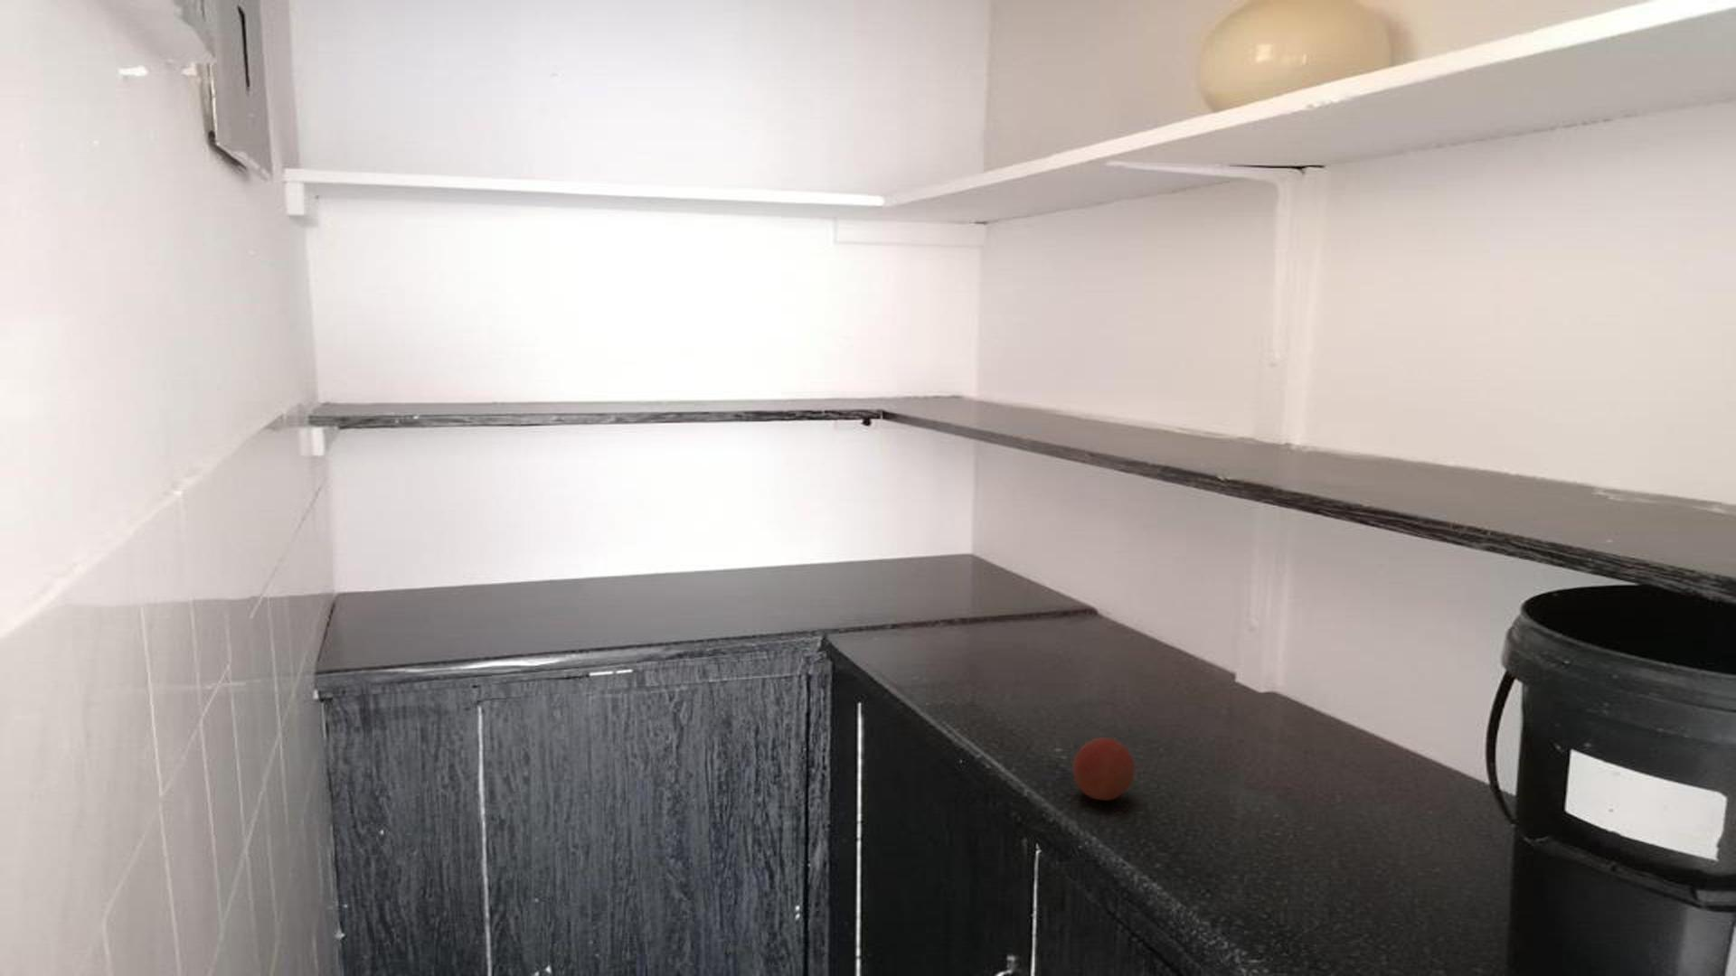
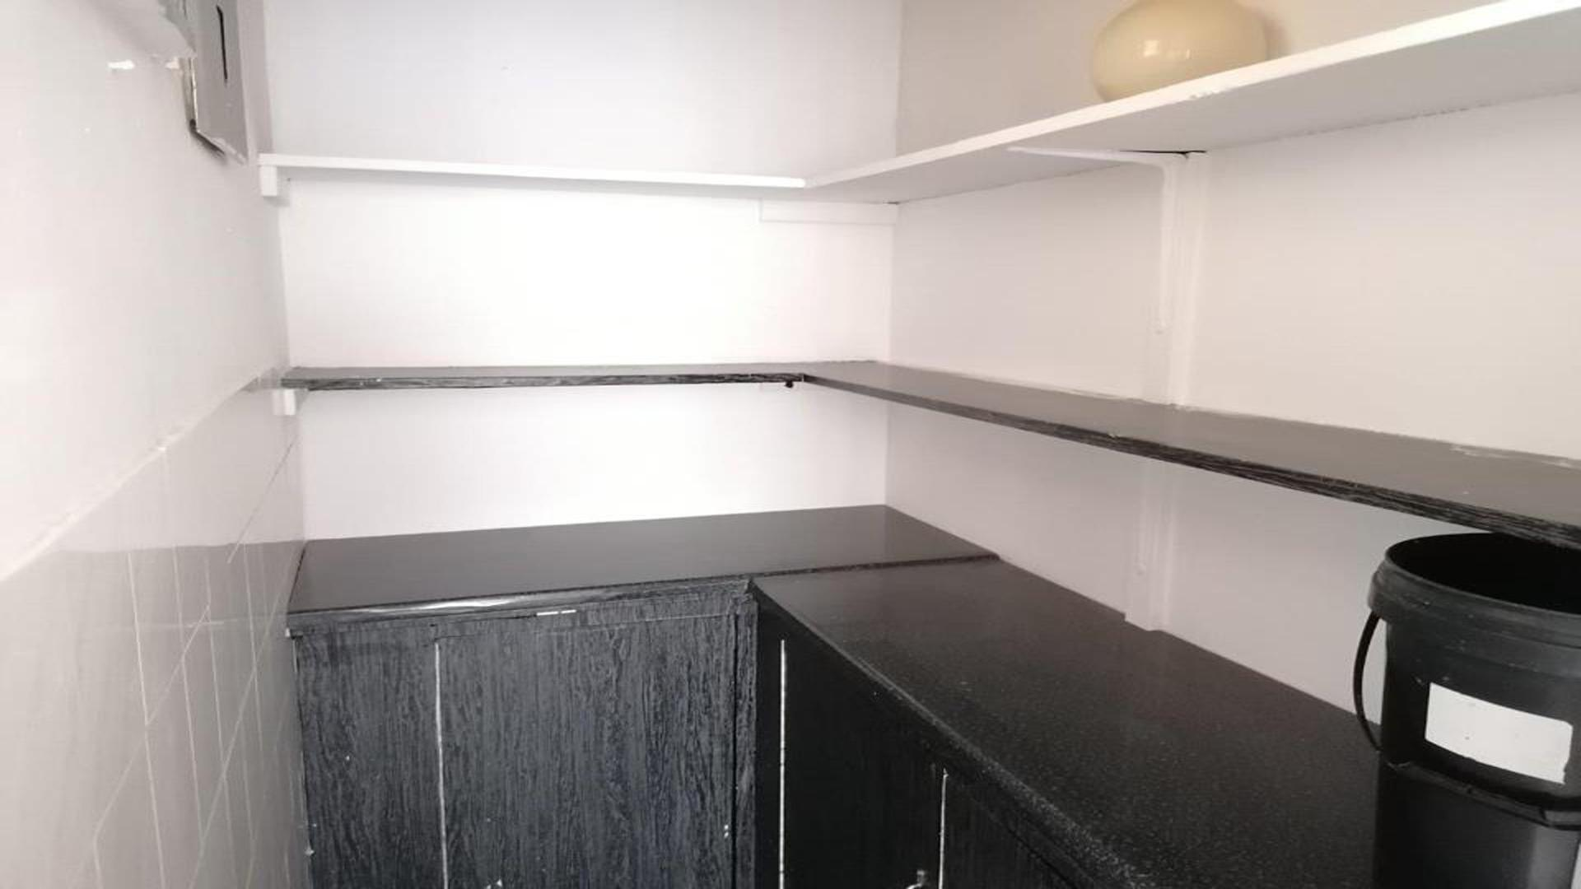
- fruit [1072,736,1135,802]
